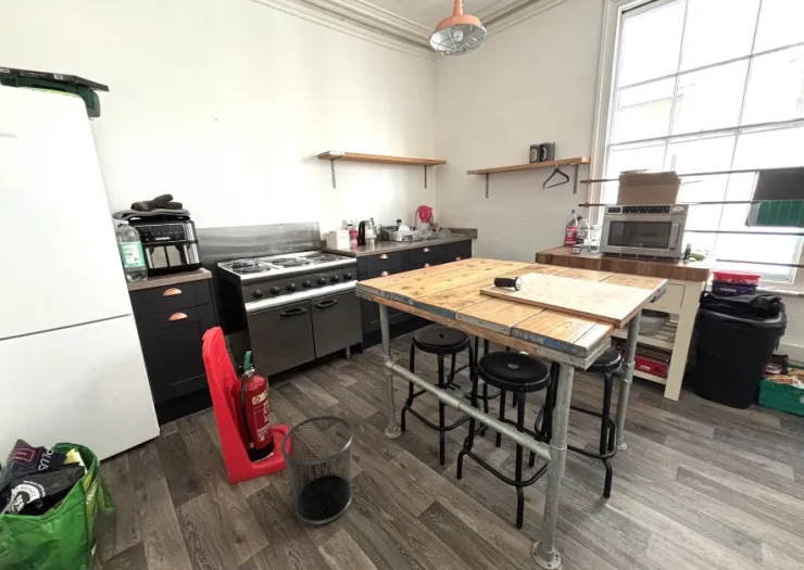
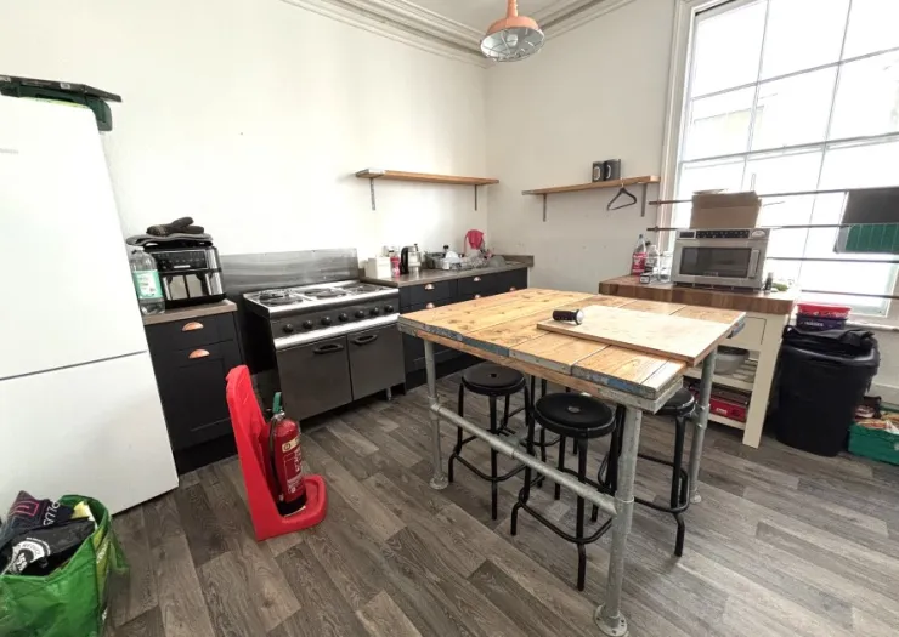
- trash can [280,415,354,525]
